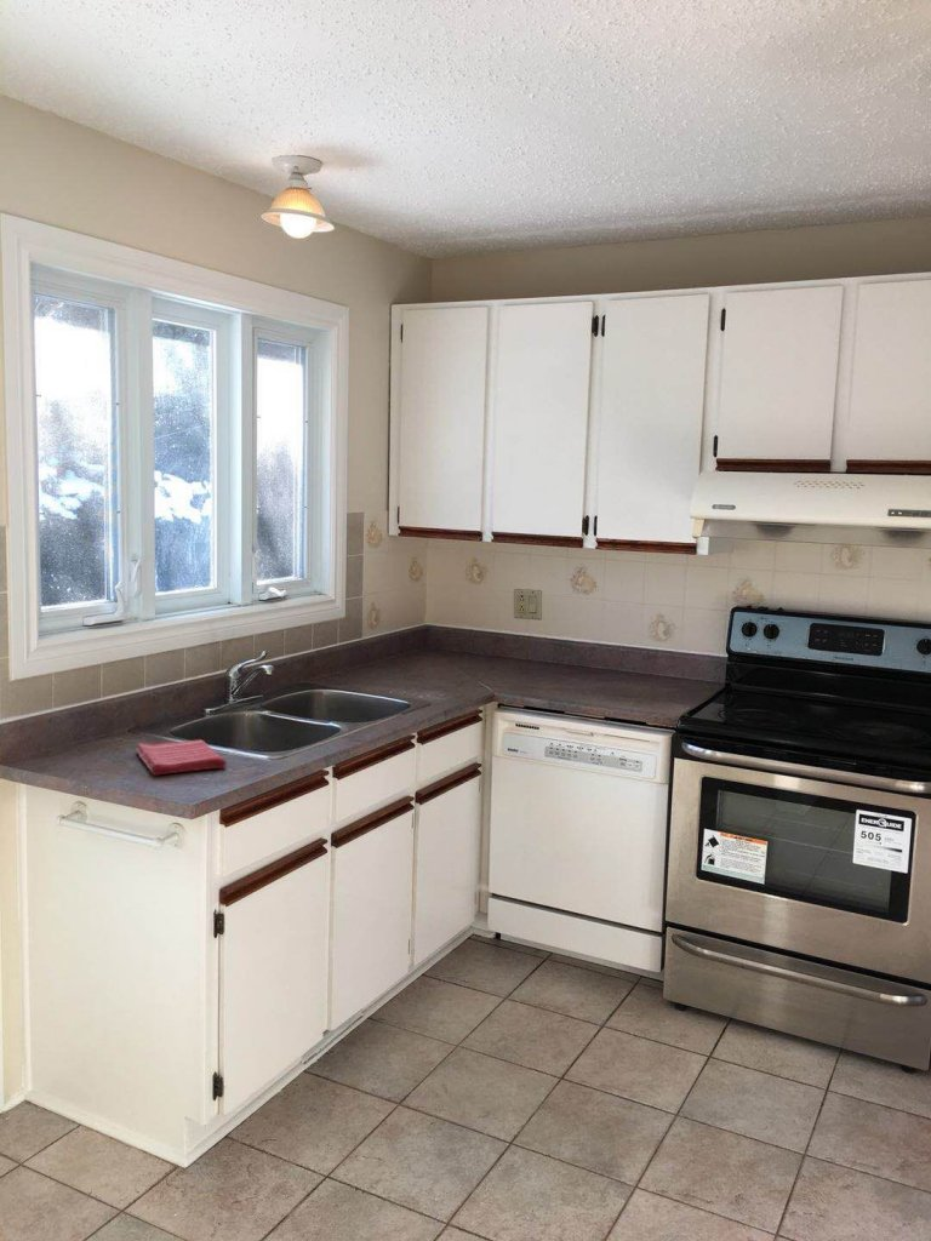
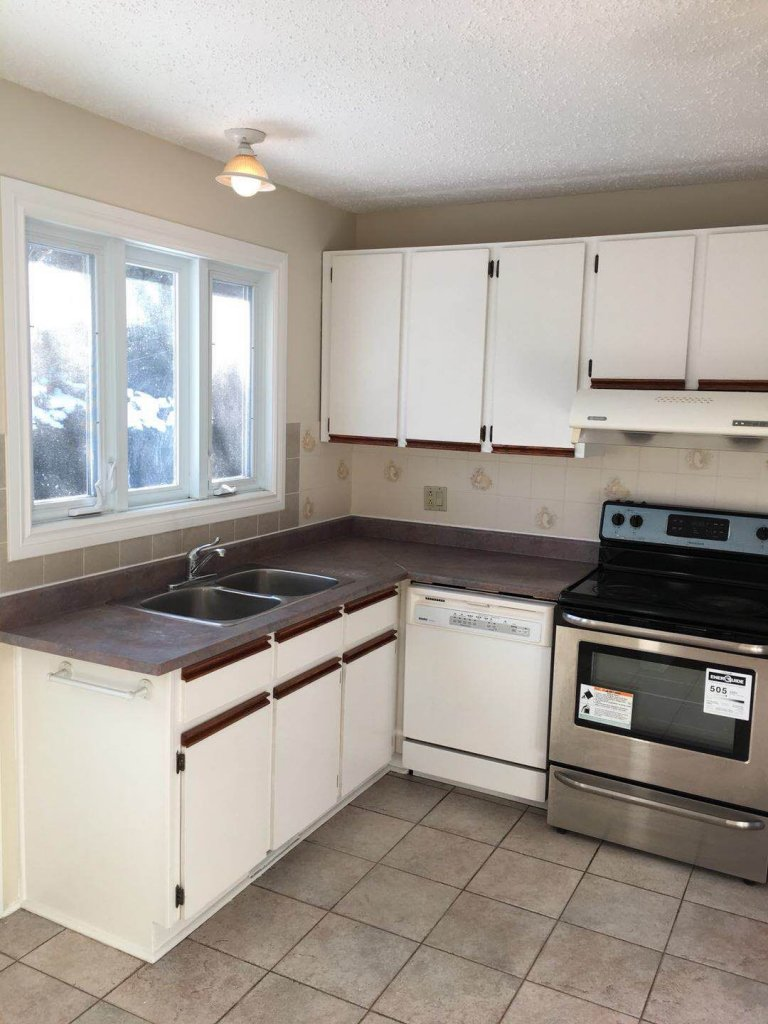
- dish towel [135,738,228,776]
